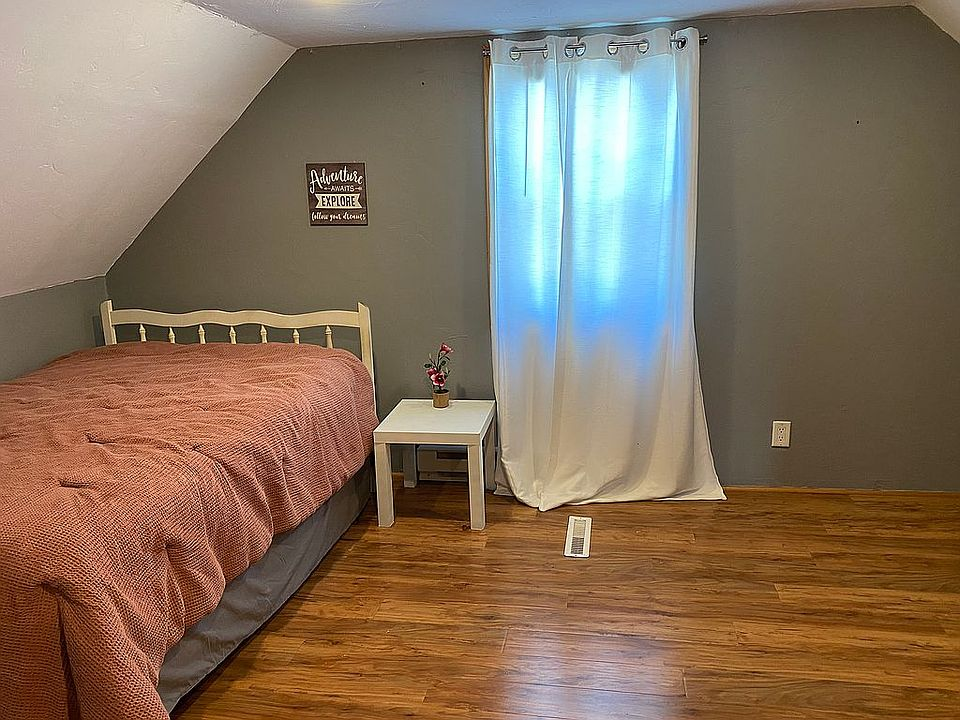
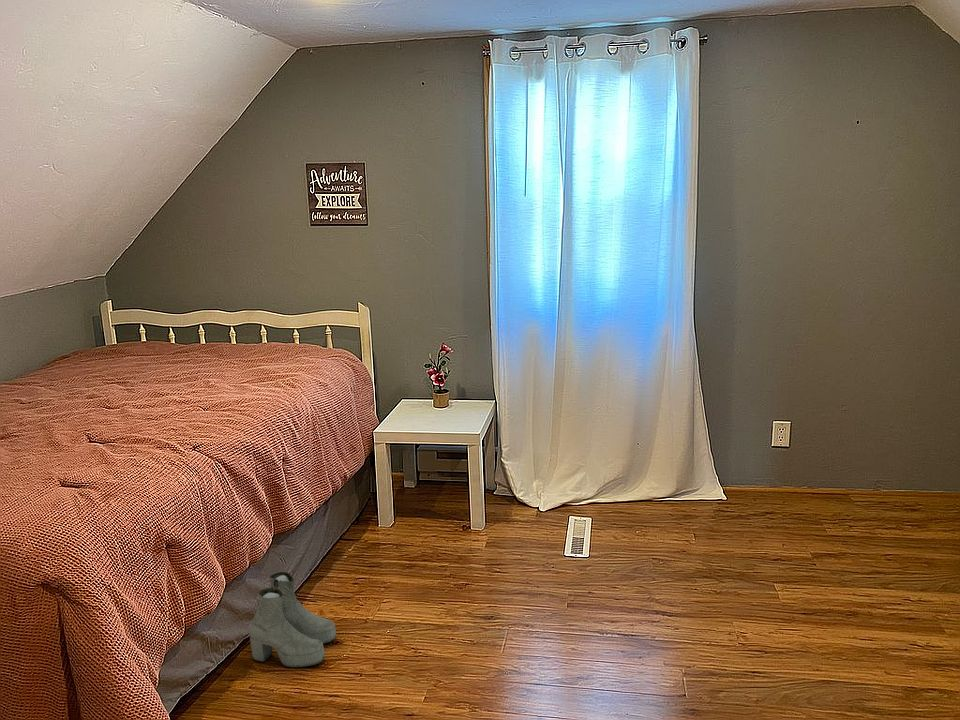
+ boots [248,571,337,668]
